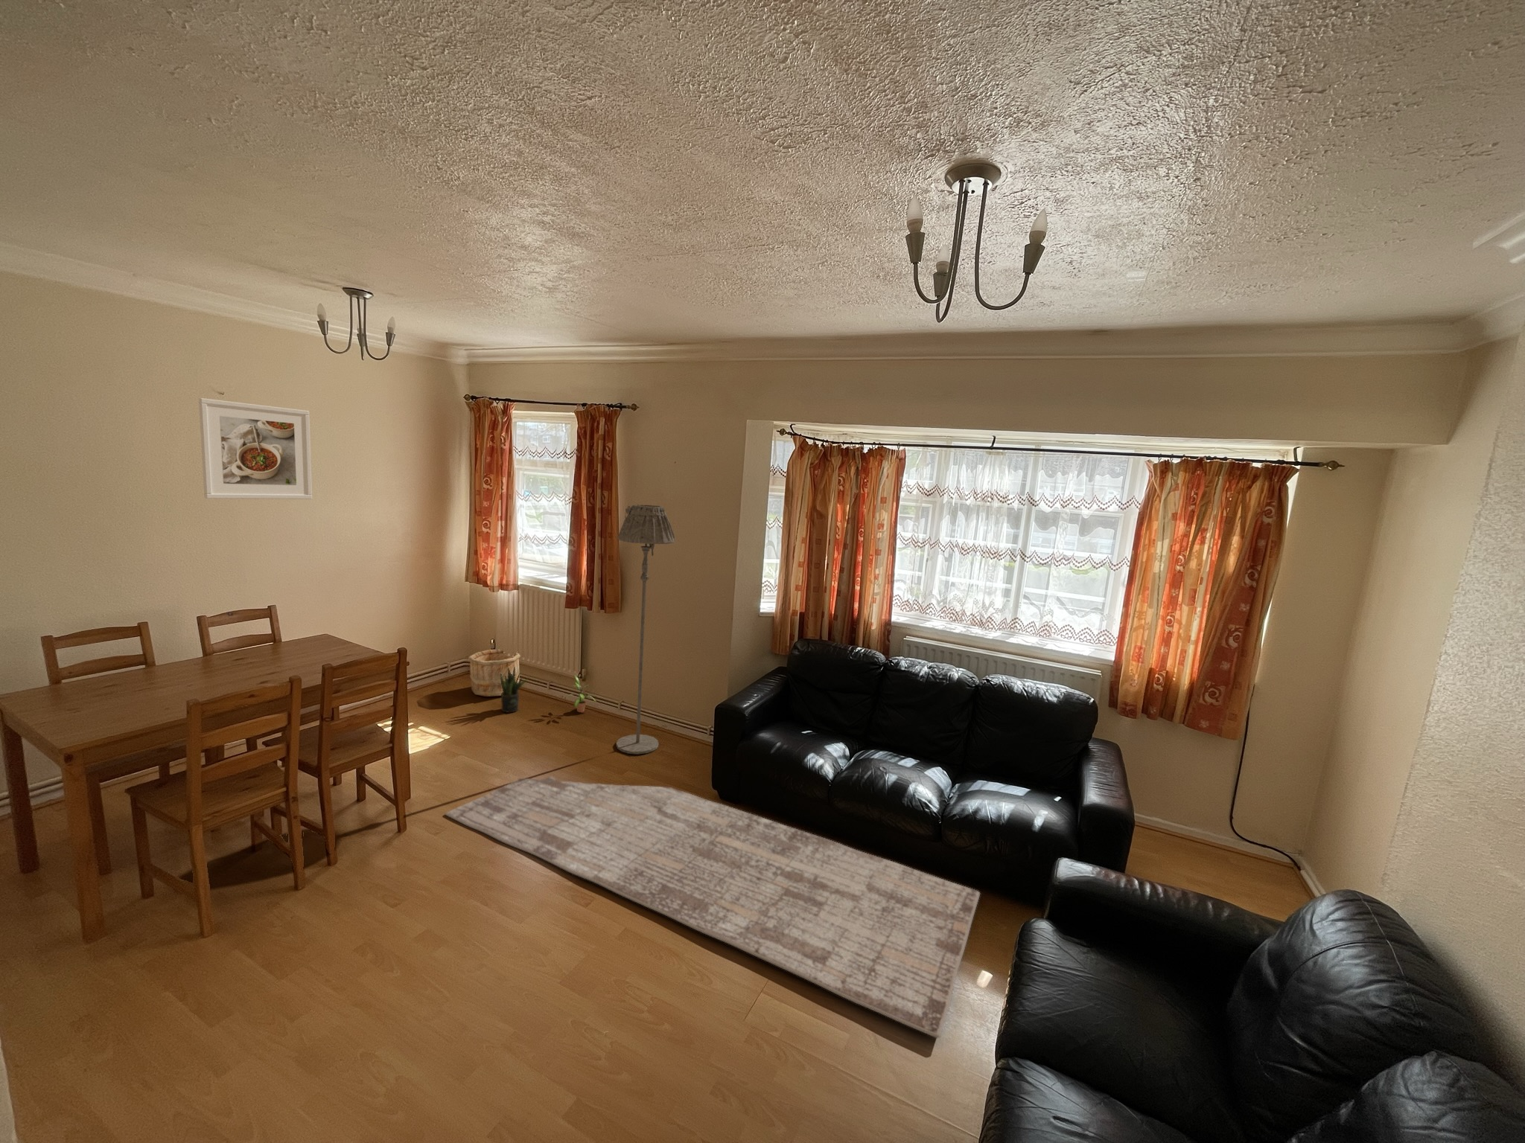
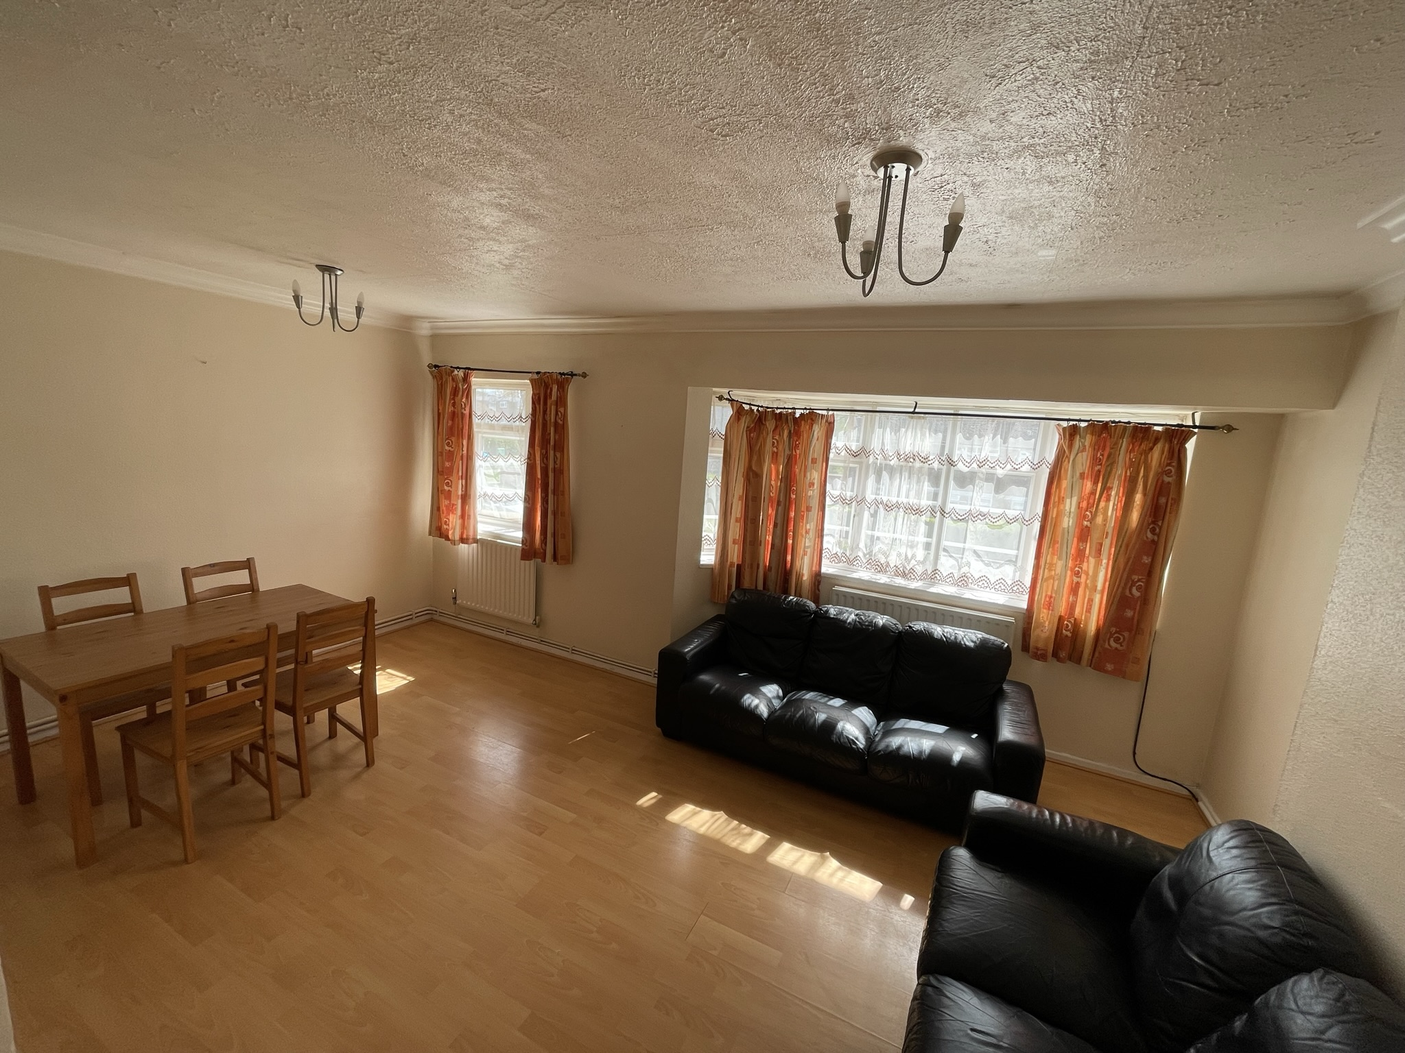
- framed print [198,397,312,501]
- potted plant [500,668,528,713]
- wooden bucket [467,648,521,698]
- potted plant [566,675,597,713]
- rug [444,776,981,1039]
- floor lamp [616,504,675,755]
